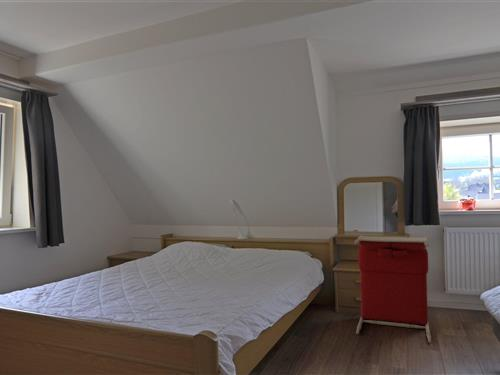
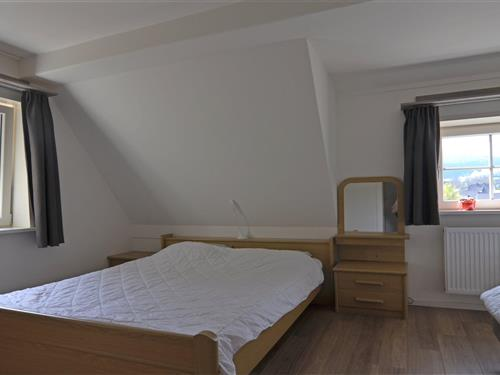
- lectern [353,235,432,344]
